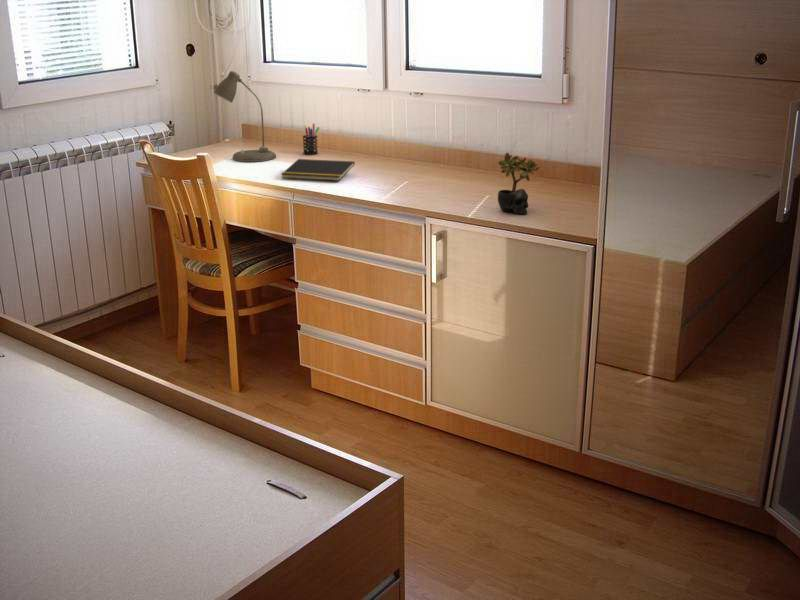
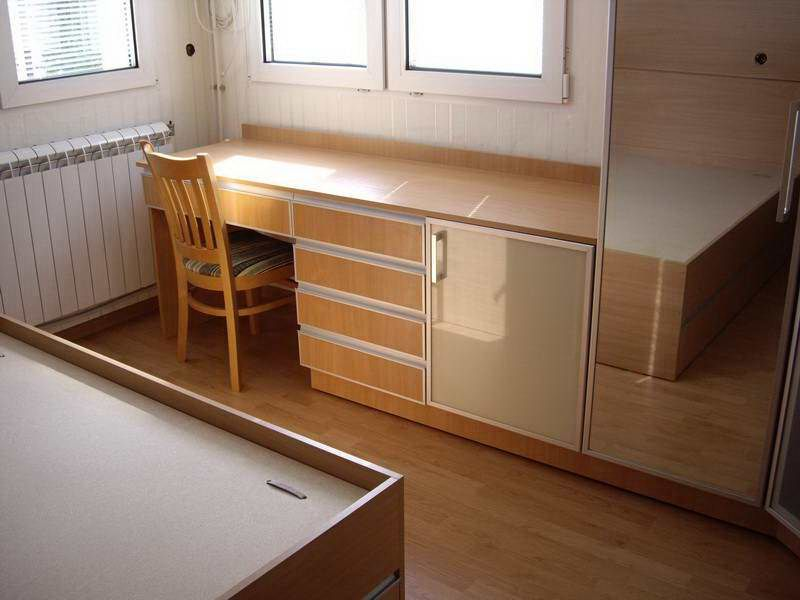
- desk lamp [213,70,277,162]
- pen holder [302,123,320,155]
- notepad [280,158,356,182]
- succulent plant [497,152,540,215]
